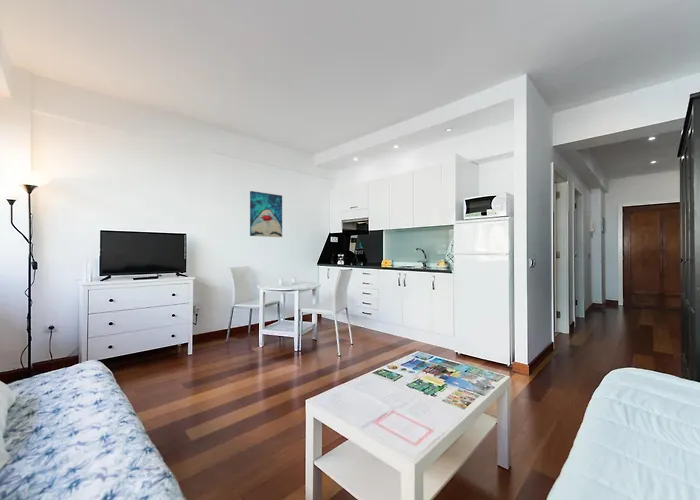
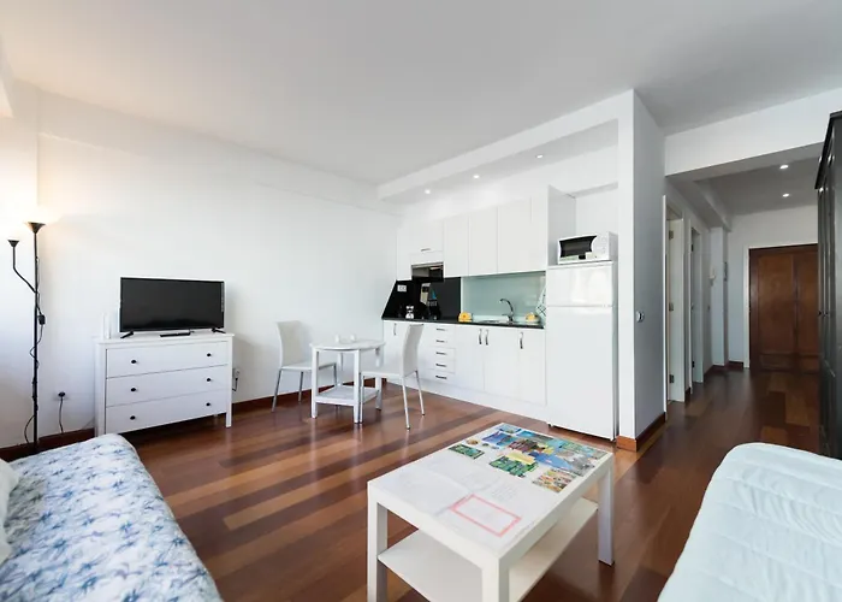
- wall art [249,190,283,238]
